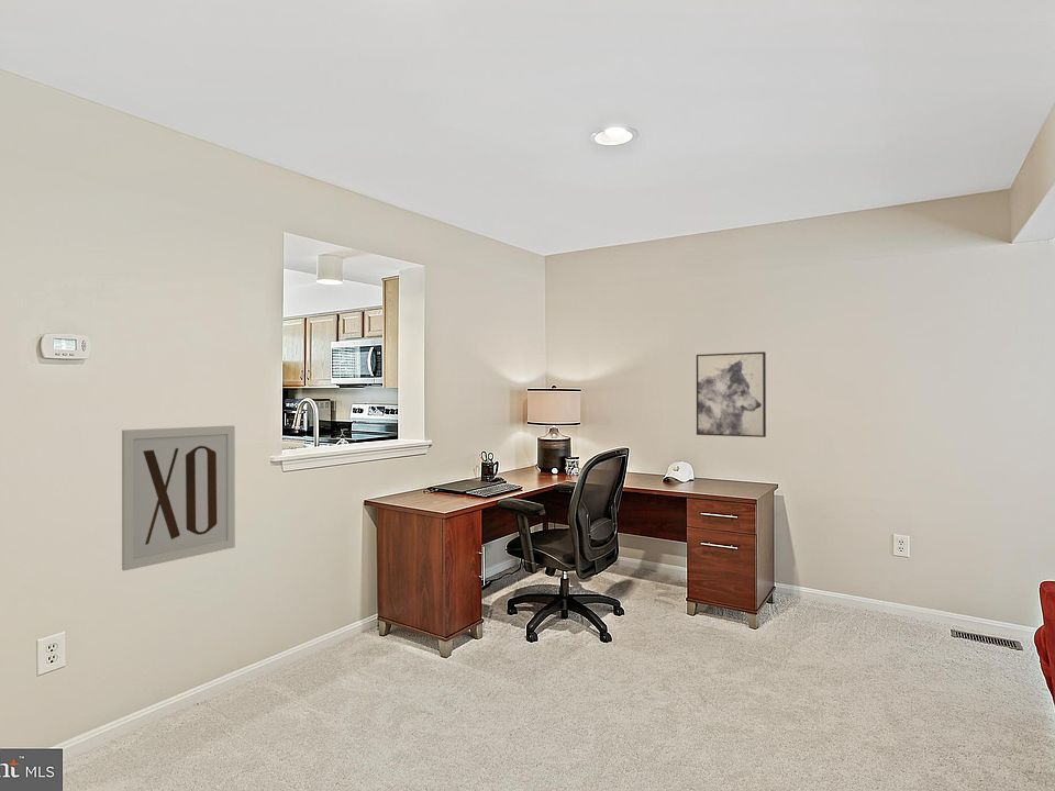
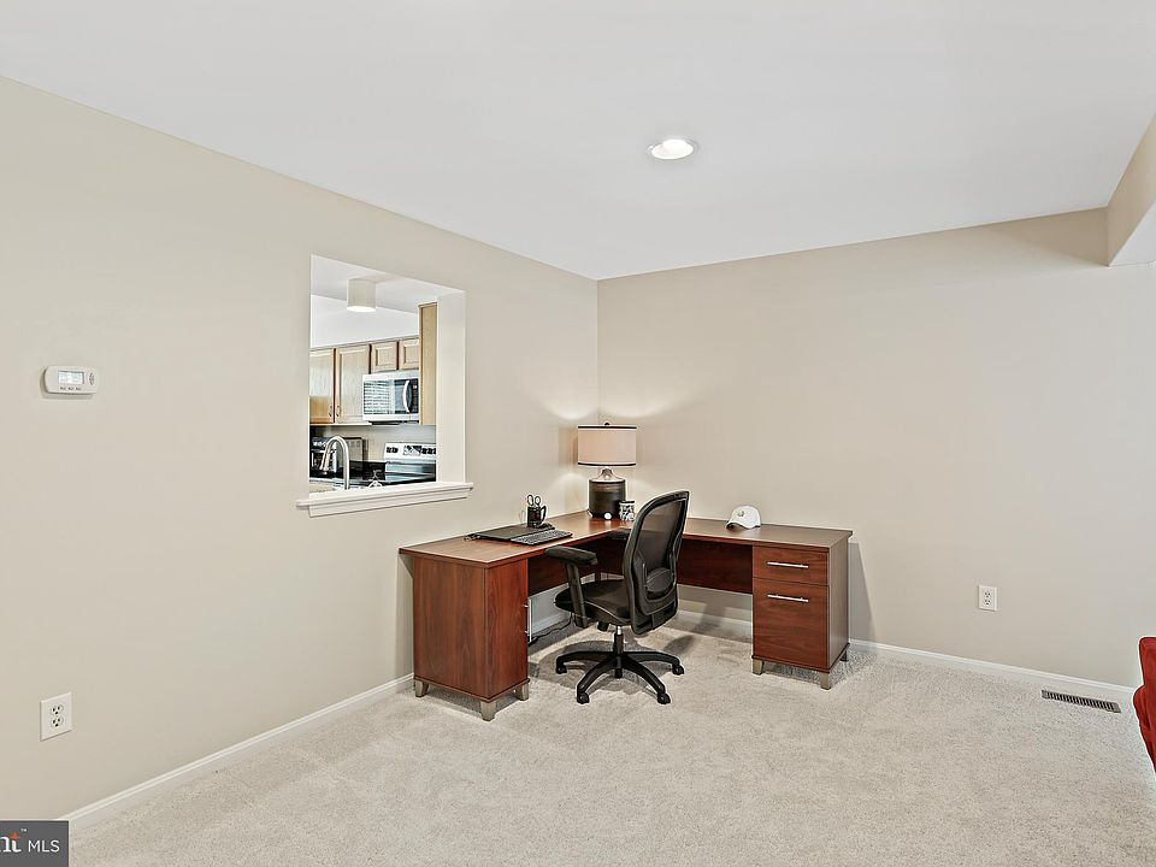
- wall art [696,350,767,438]
- wall art [121,424,236,571]
